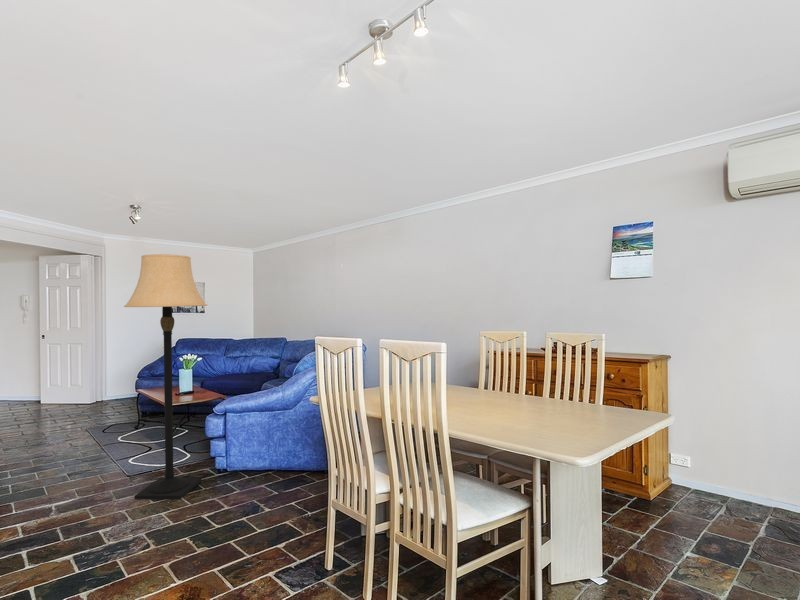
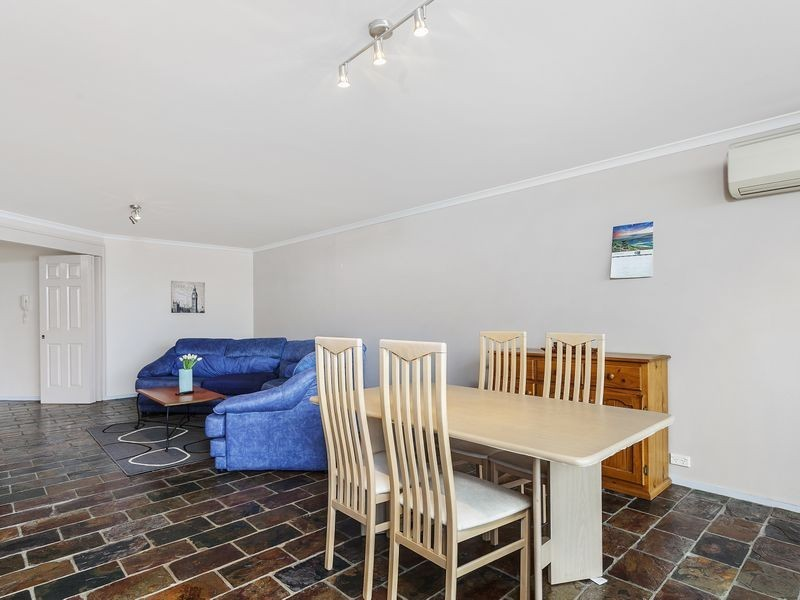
- lamp [123,253,208,500]
